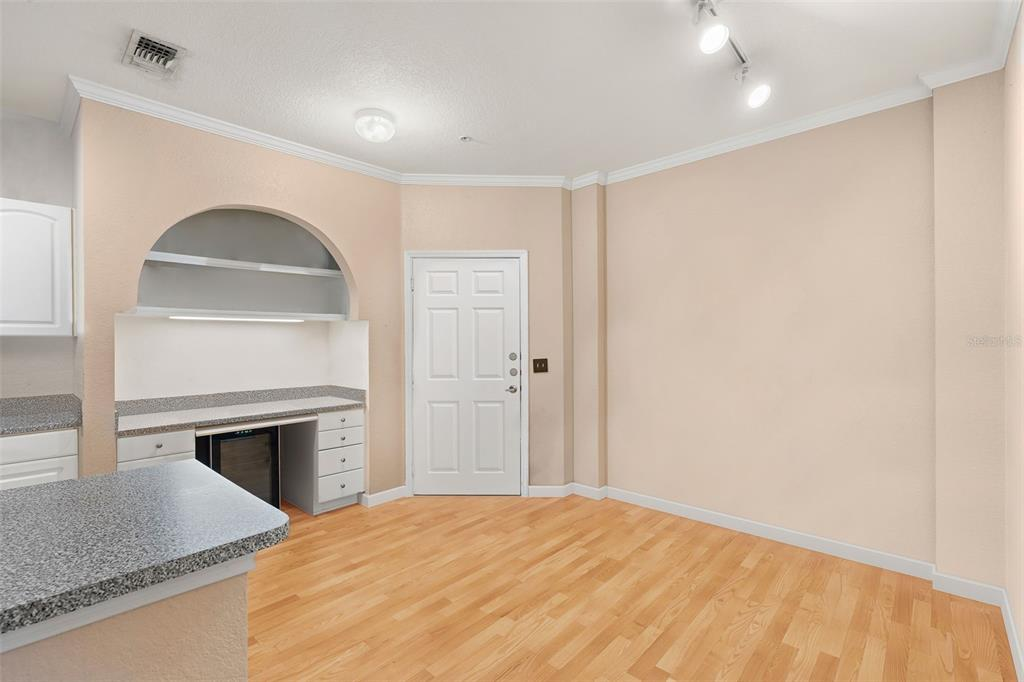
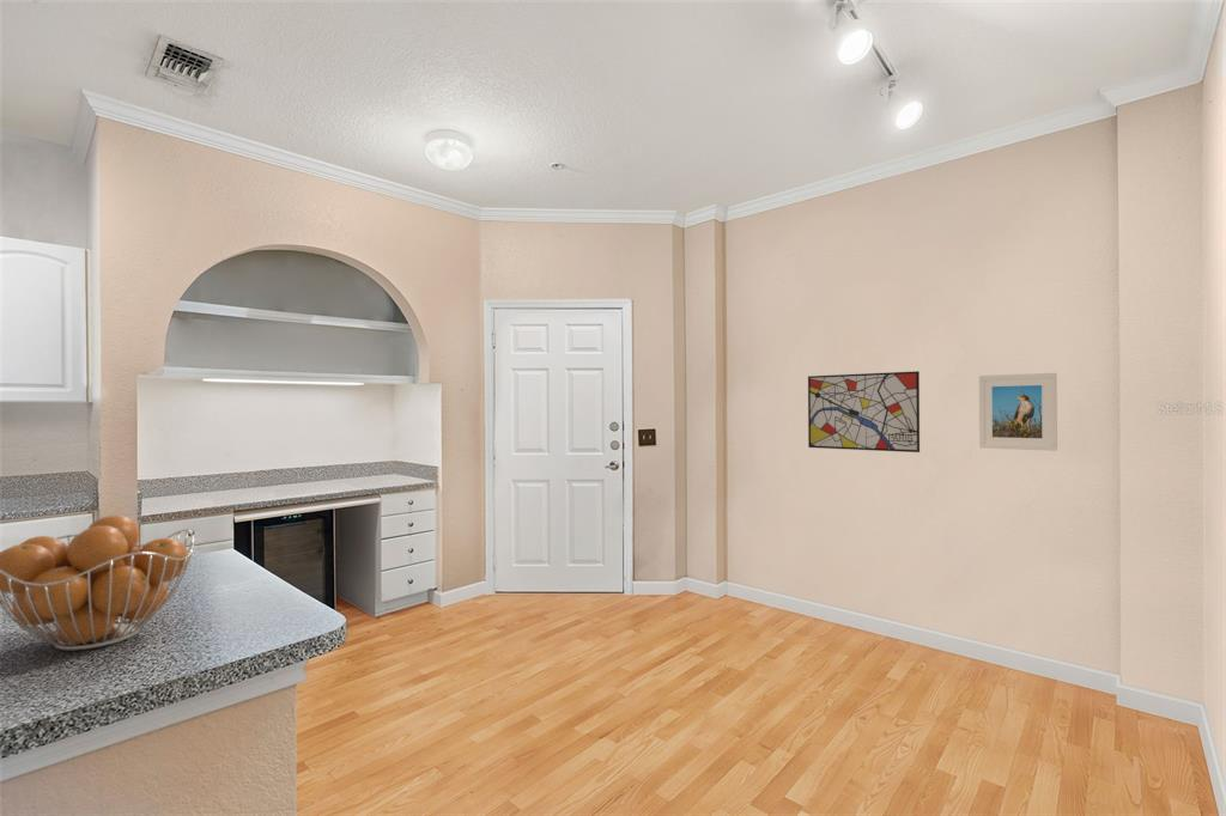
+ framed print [978,372,1058,452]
+ wall art [807,370,921,453]
+ fruit basket [0,514,195,652]
